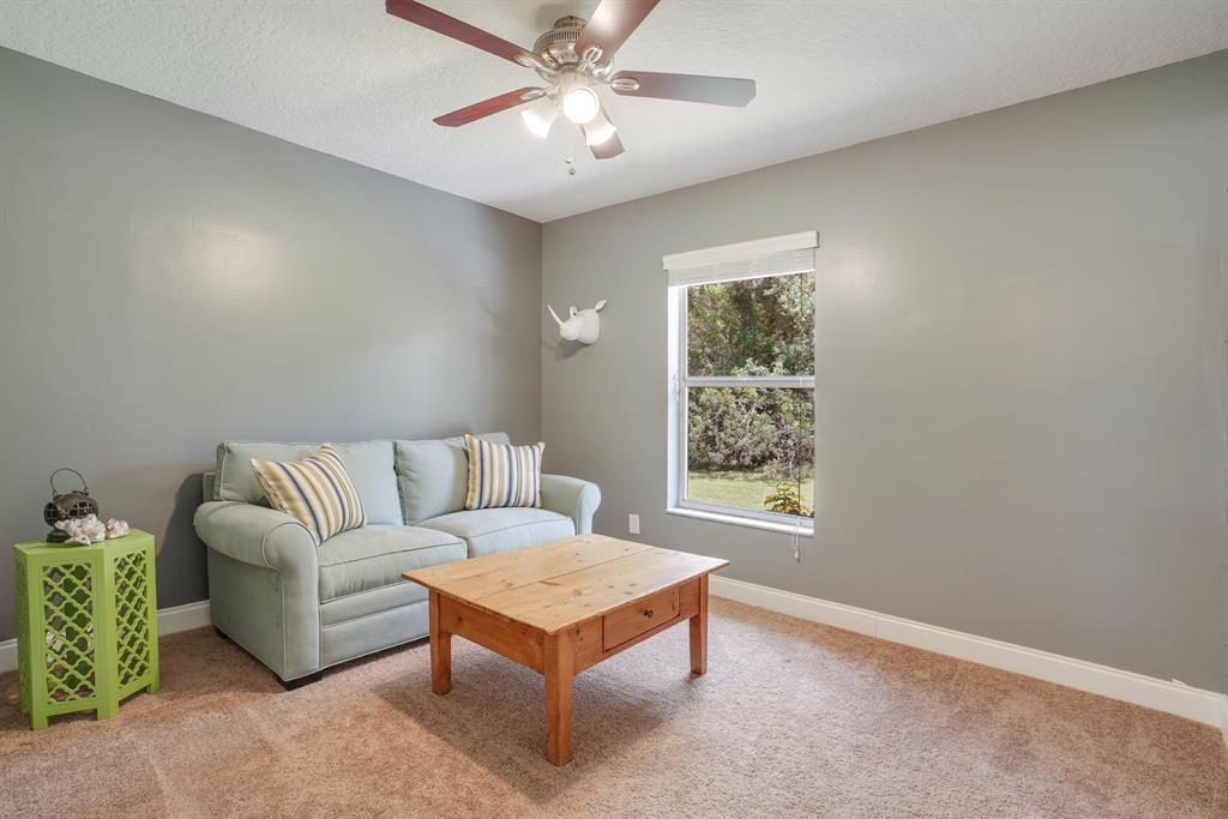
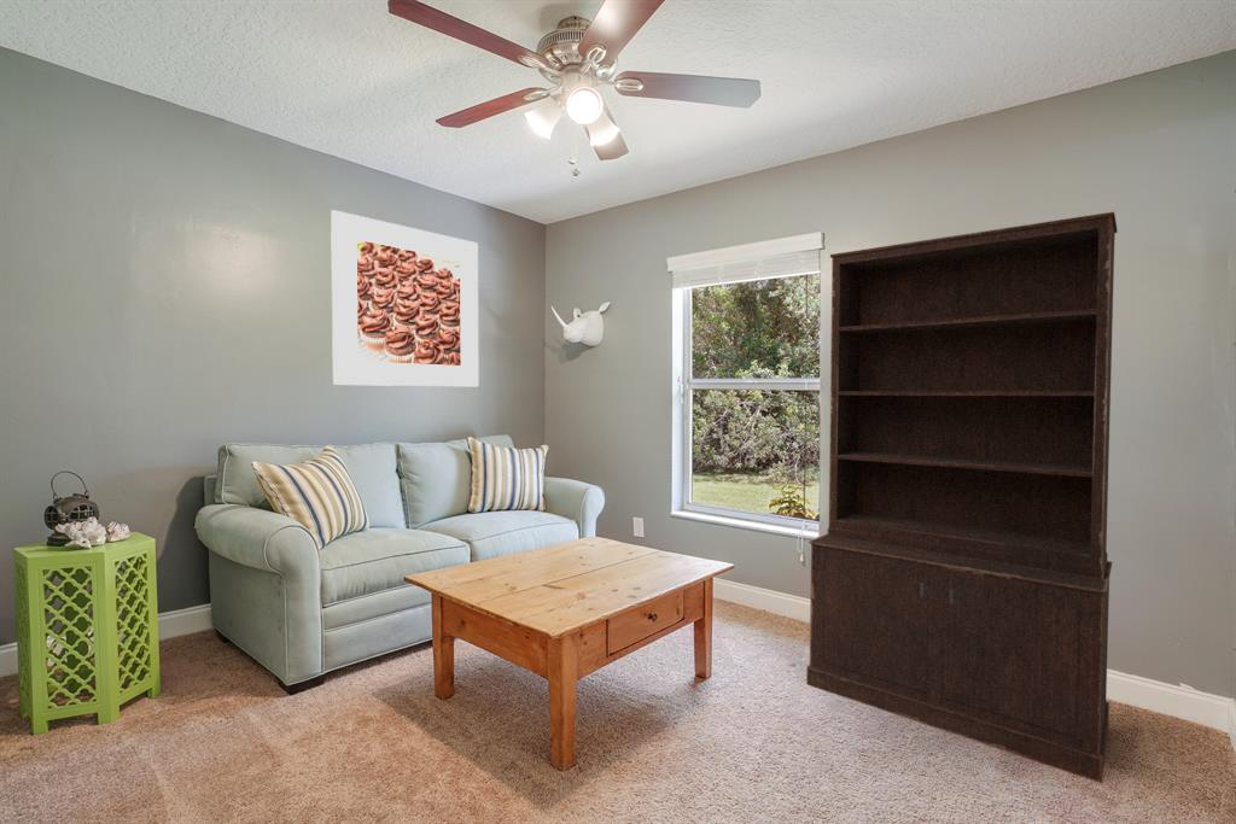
+ bookcase [805,211,1119,784]
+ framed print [330,209,479,387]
